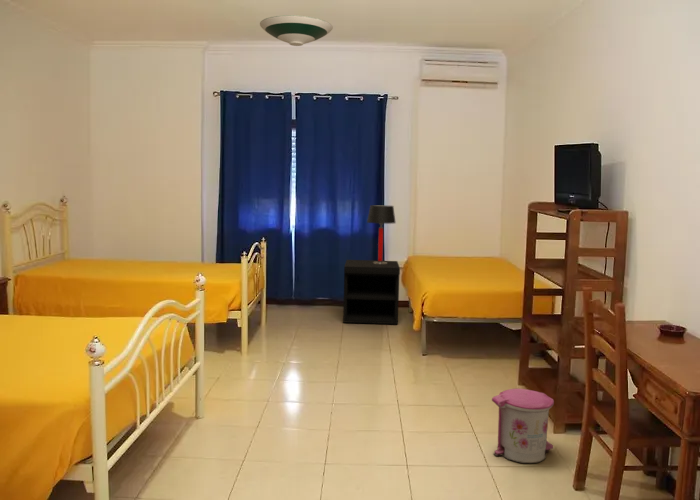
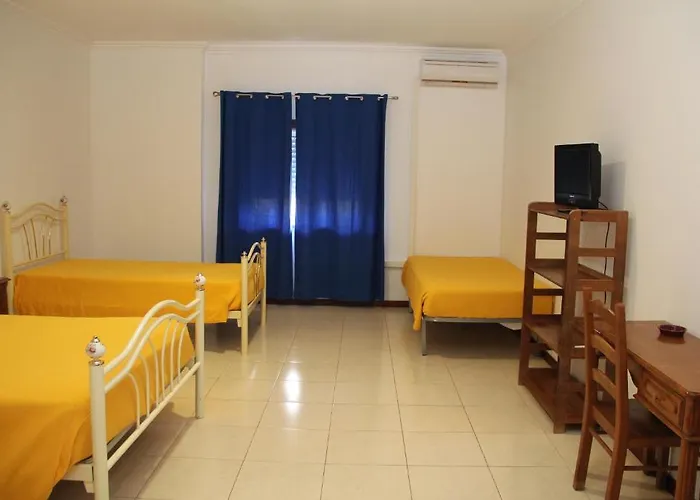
- nightstand [342,259,401,325]
- table lamp [366,204,397,264]
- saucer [259,14,334,47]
- trash can [491,388,555,464]
